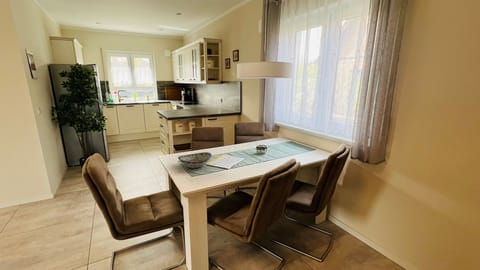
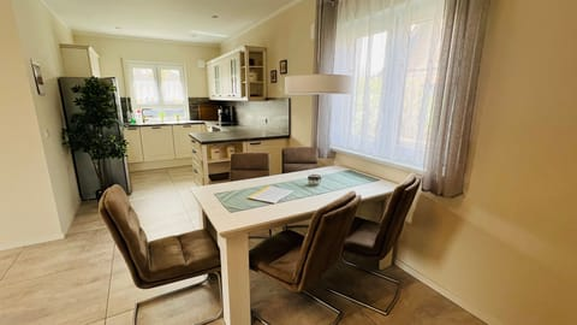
- decorative bowl [177,151,213,169]
